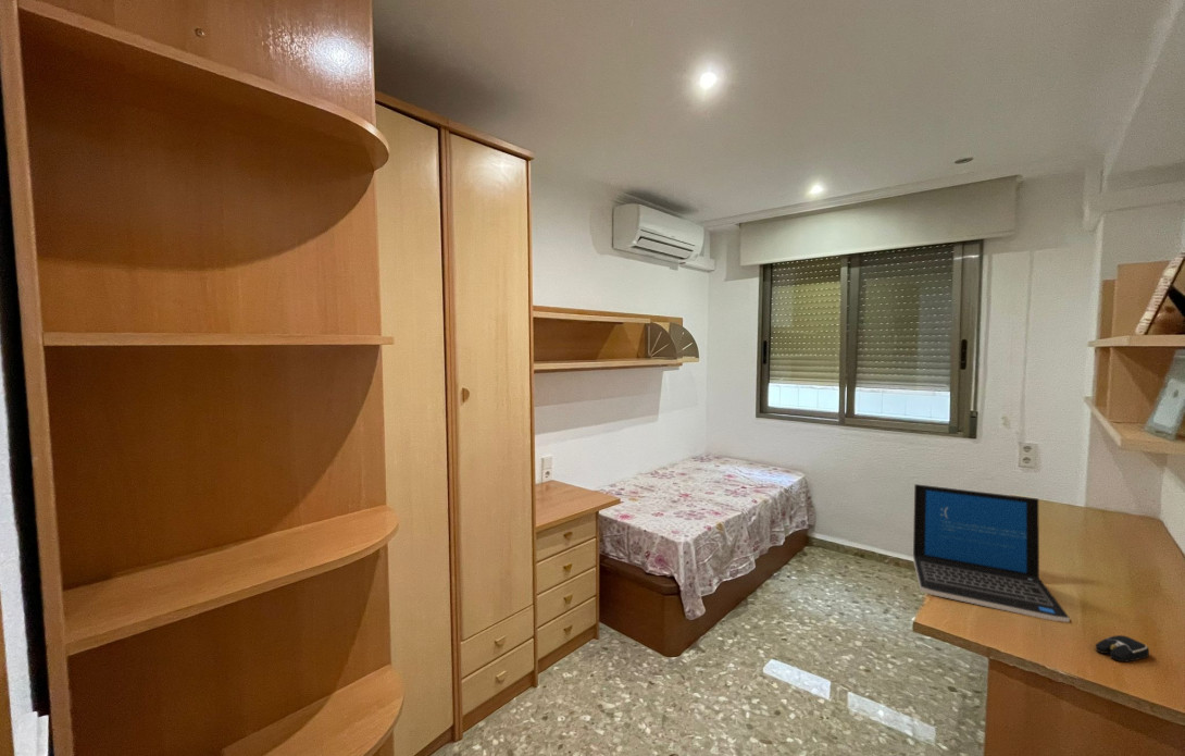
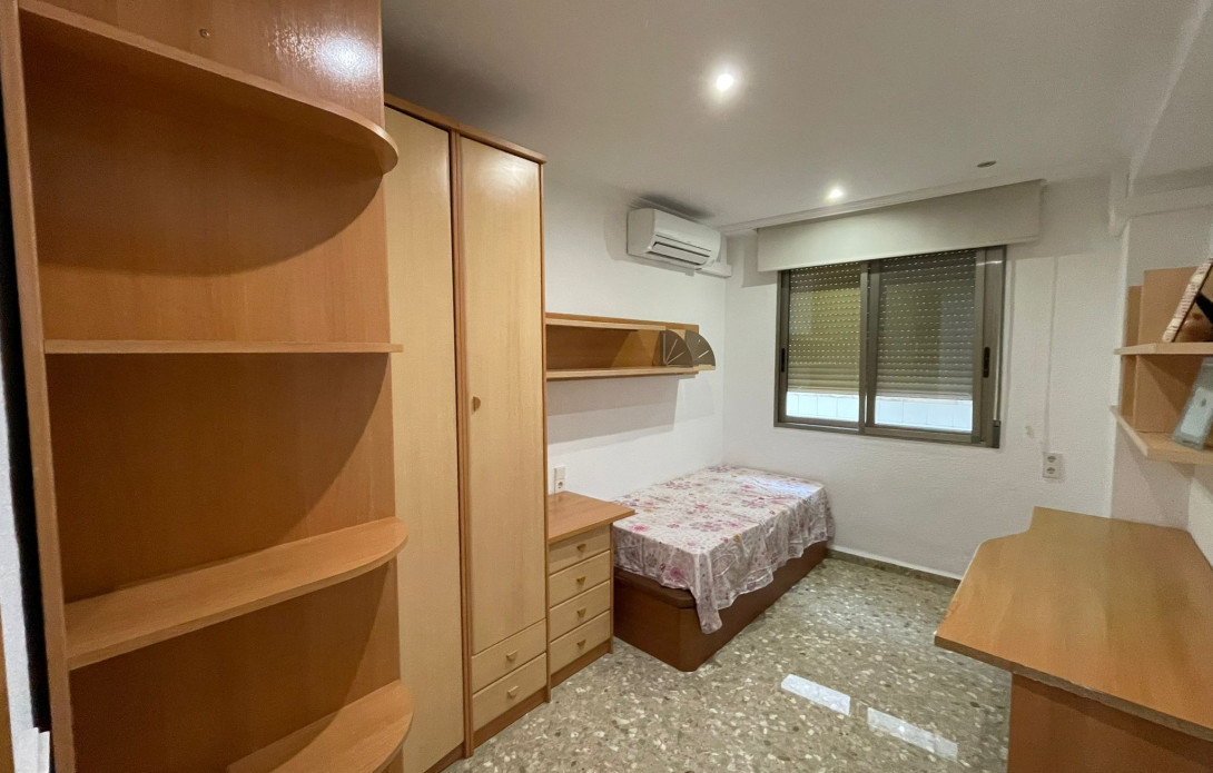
- computer mouse [1095,634,1150,662]
- laptop [912,483,1071,623]
